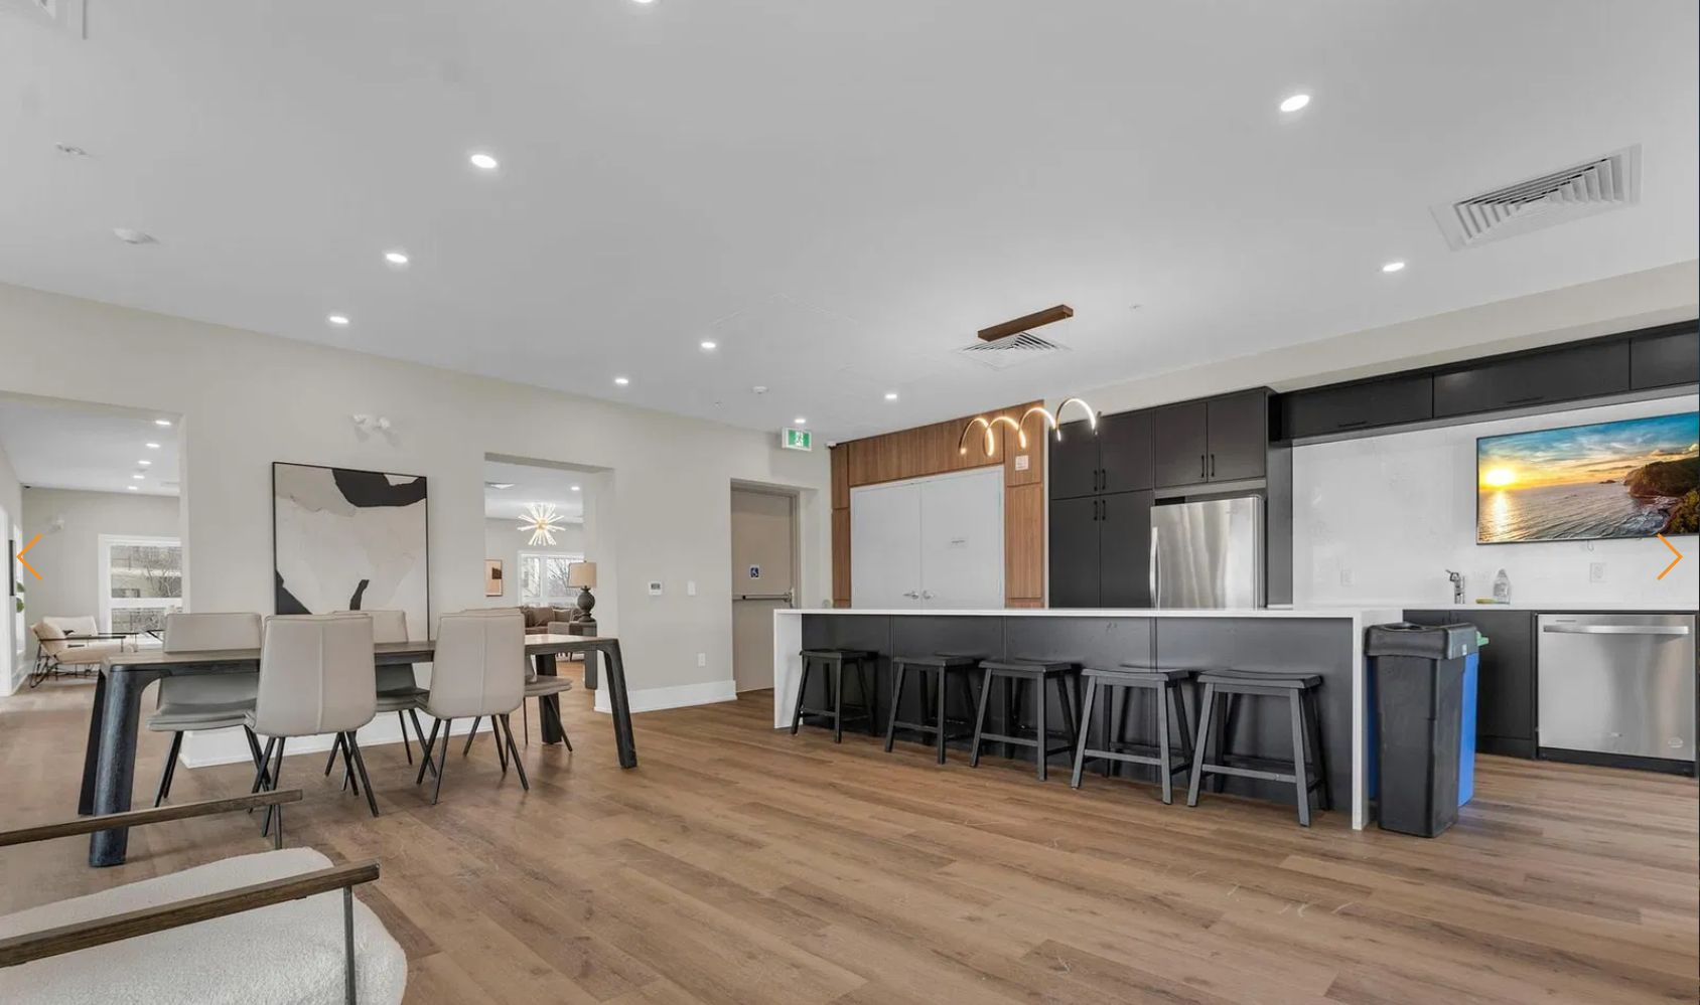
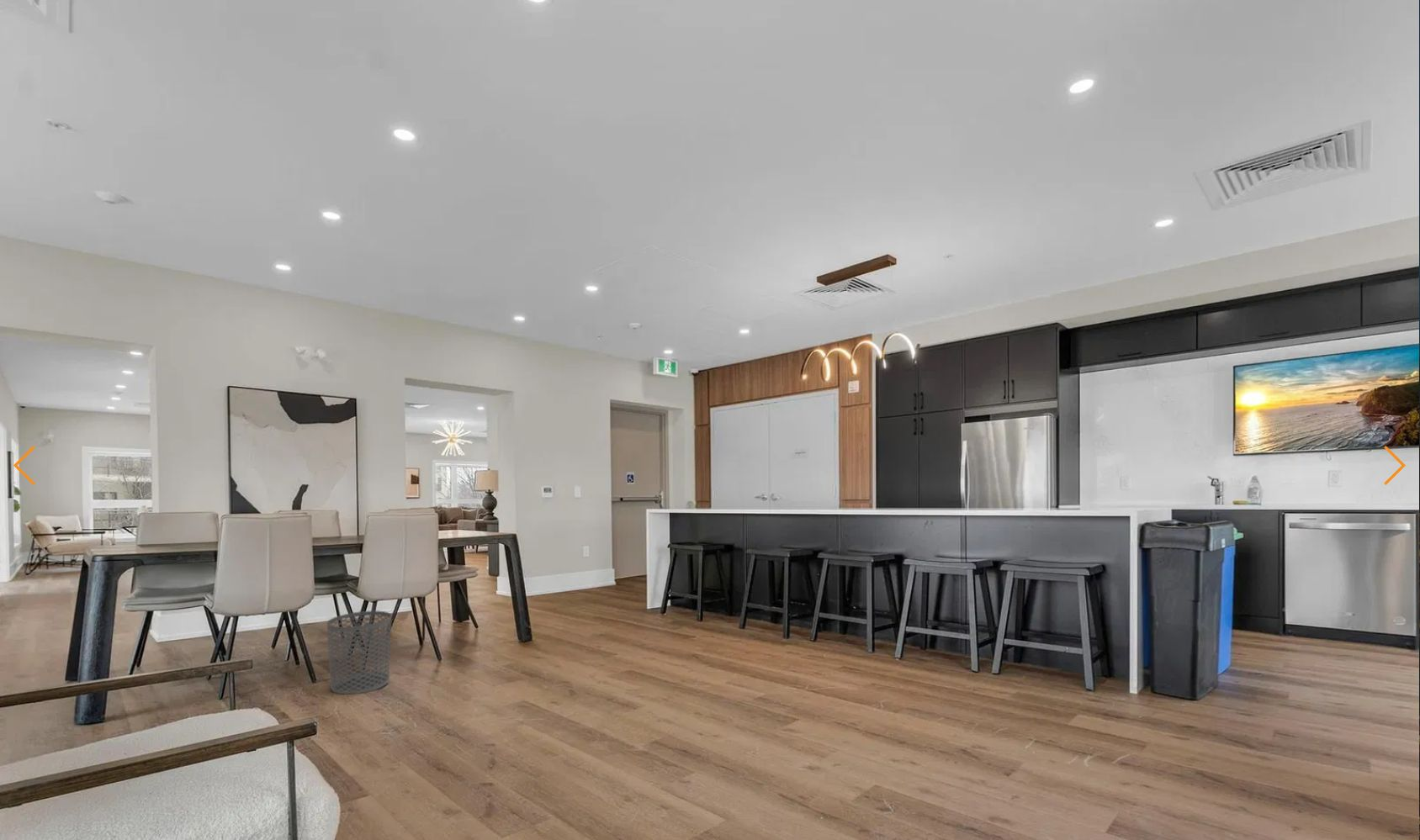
+ waste bin [326,610,392,695]
